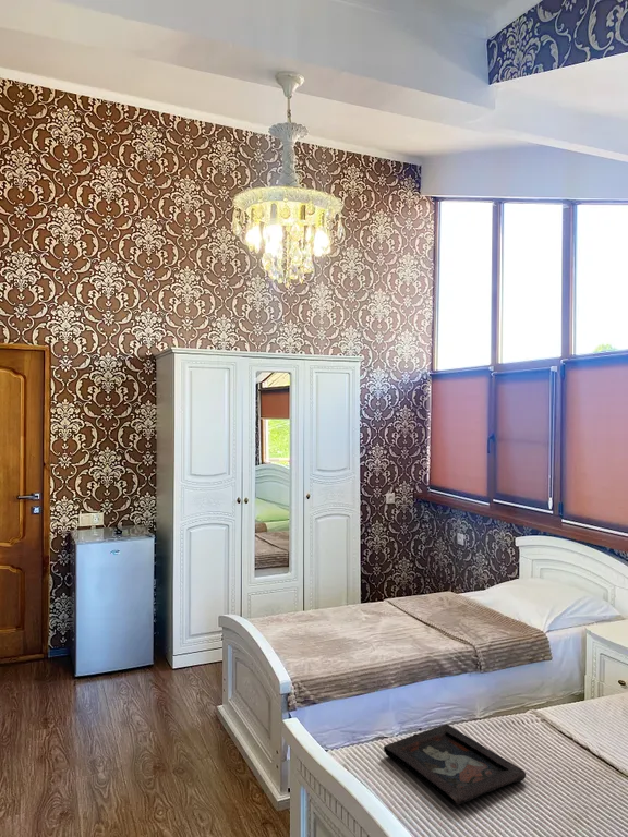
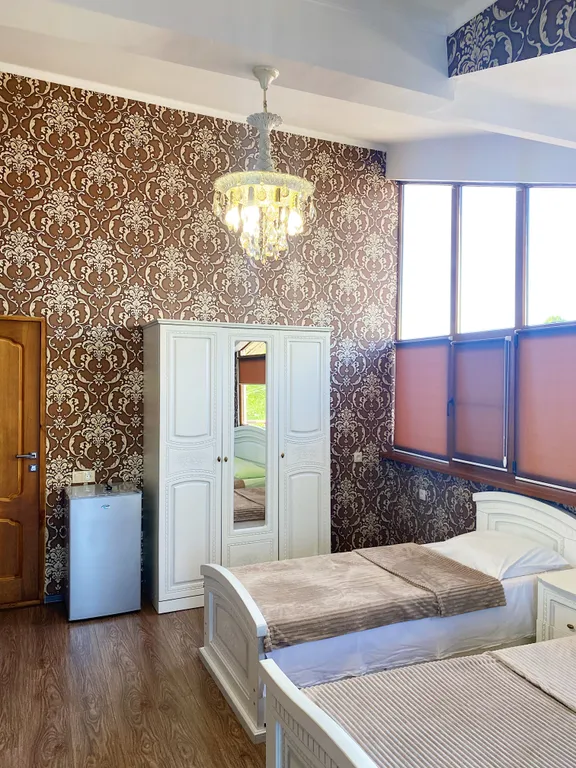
- decorative tray [383,724,527,806]
